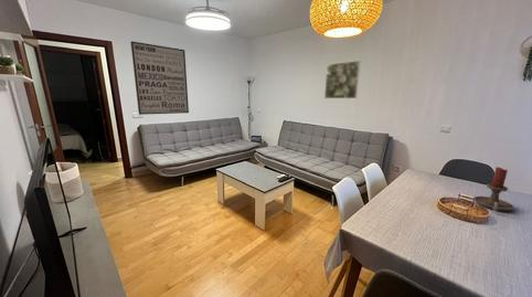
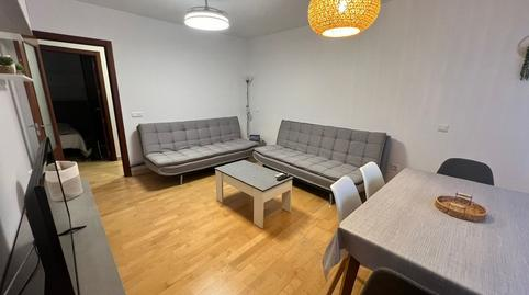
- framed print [323,60,361,99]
- wall art [129,41,190,116]
- candle holder [474,166,515,212]
